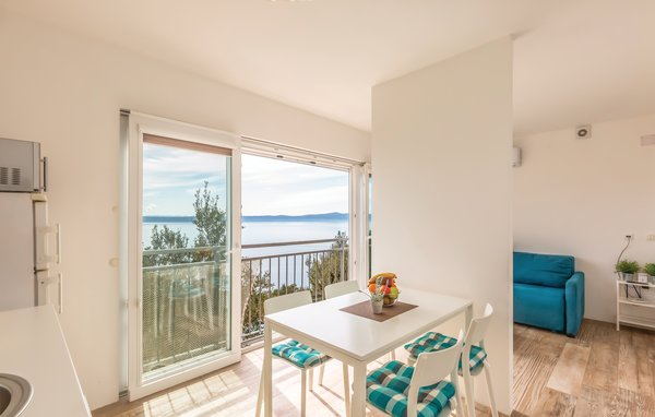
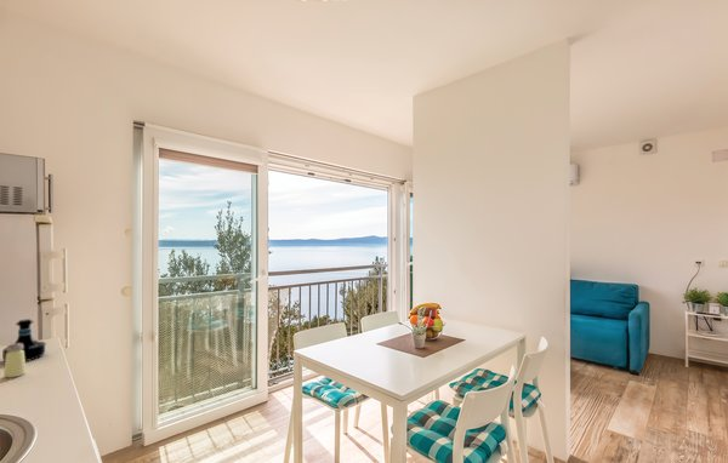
+ saltshaker [2,342,27,378]
+ tequila bottle [1,318,47,362]
